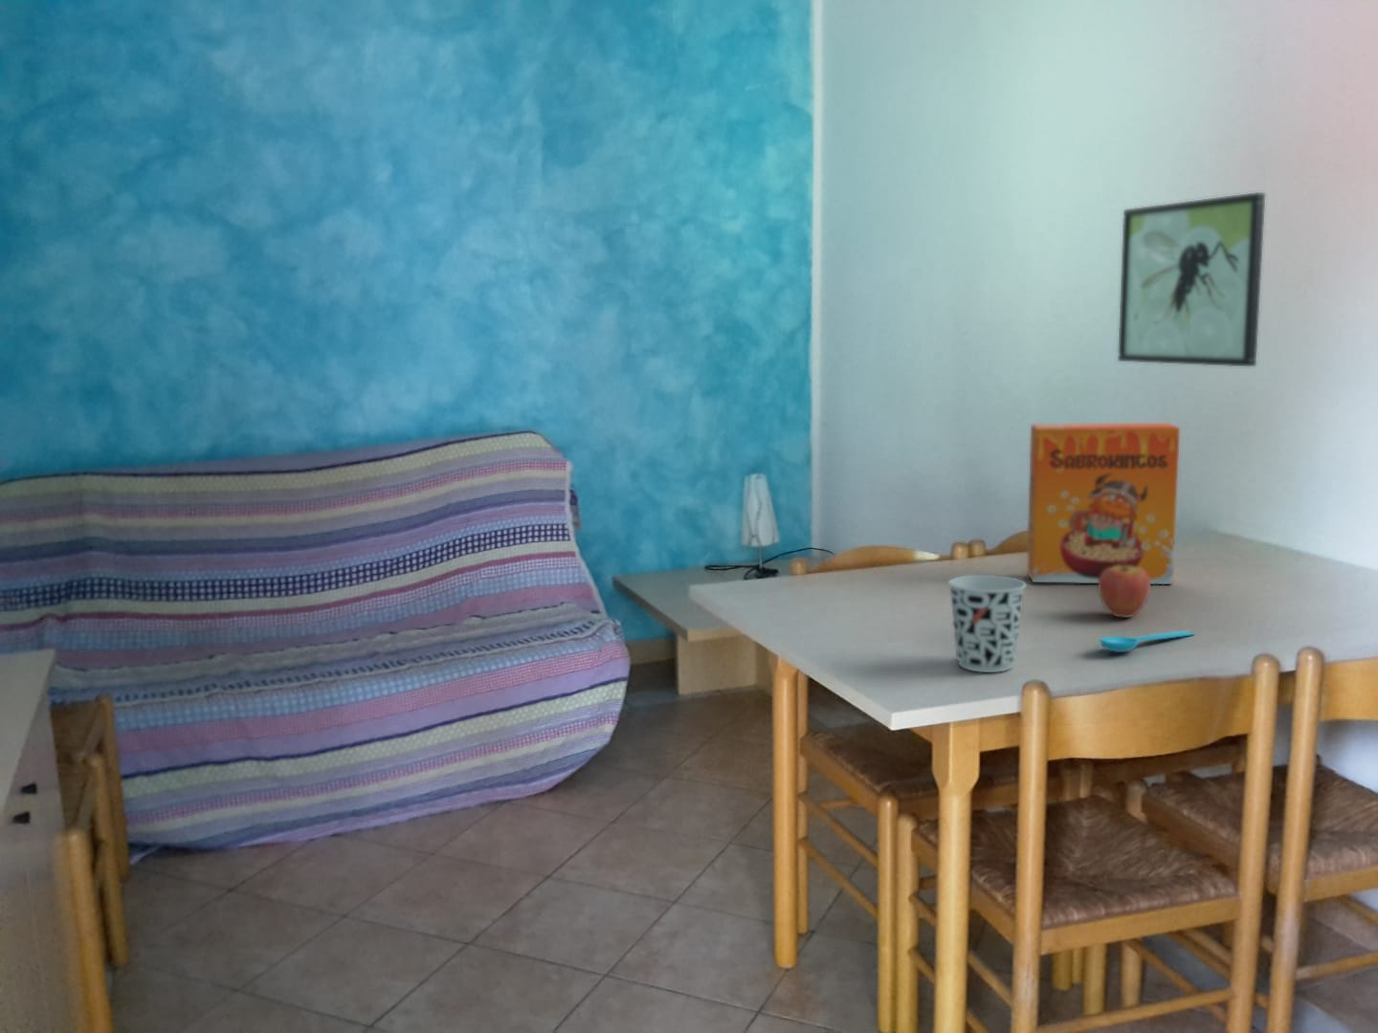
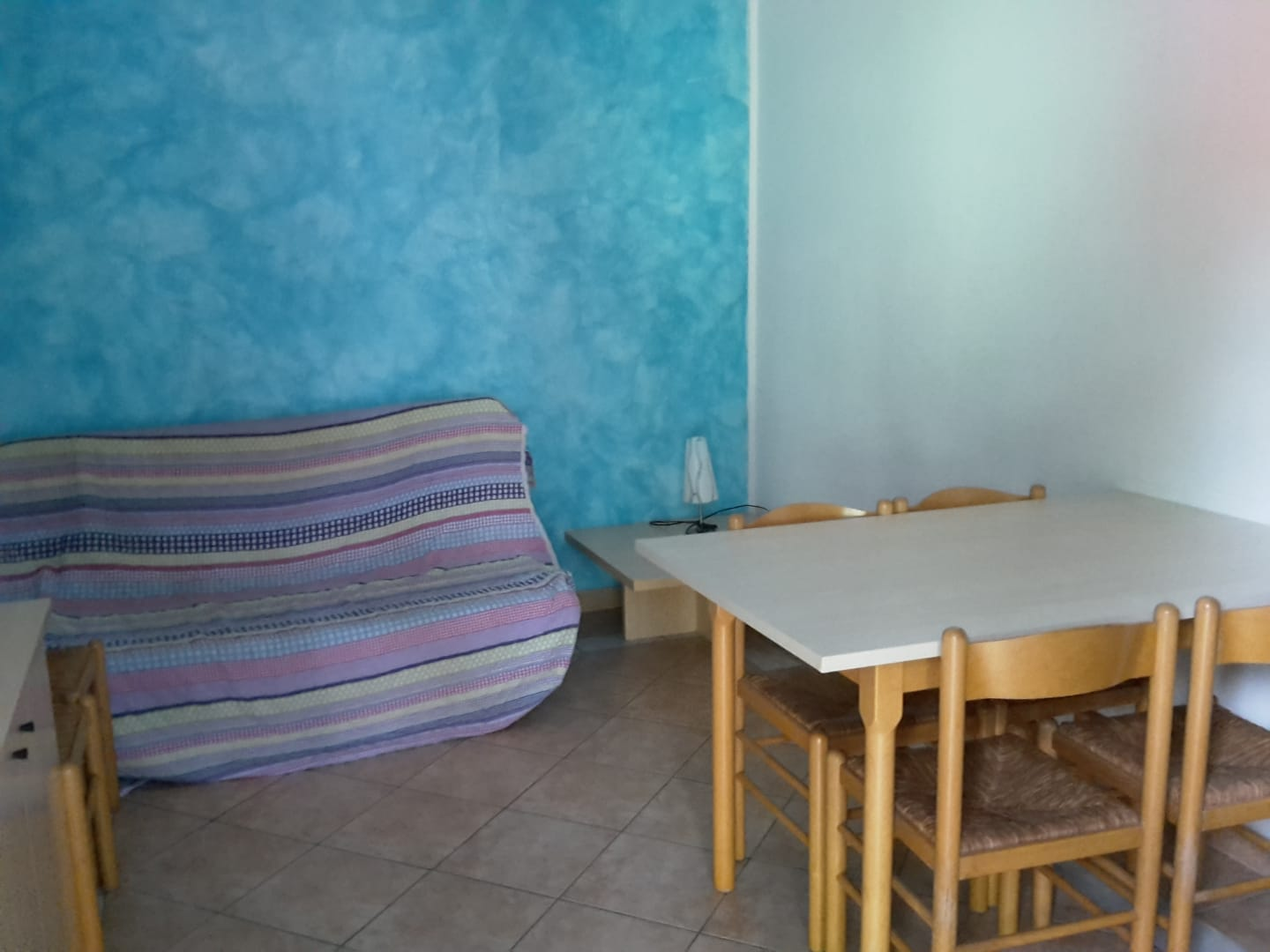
- fruit [1098,557,1151,618]
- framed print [1117,191,1266,367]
- cereal box [1025,422,1181,585]
- spoon [1099,629,1196,653]
- cup [947,574,1026,674]
